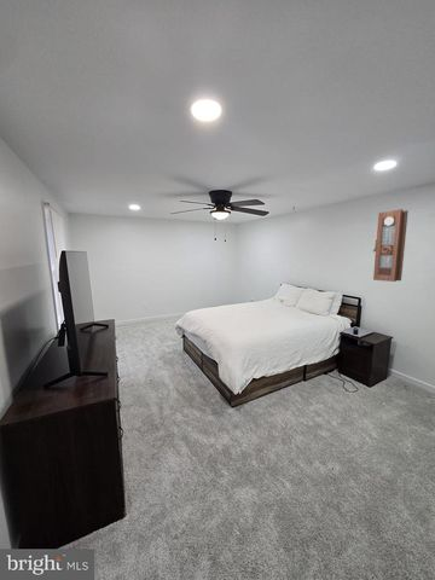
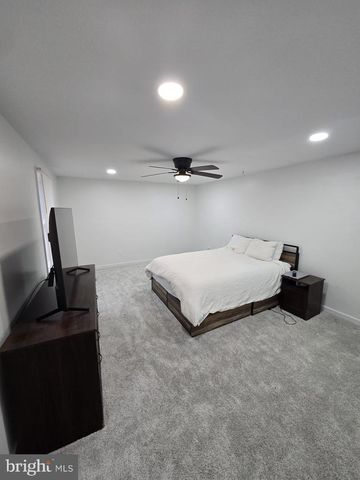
- pendulum clock [372,208,408,283]
